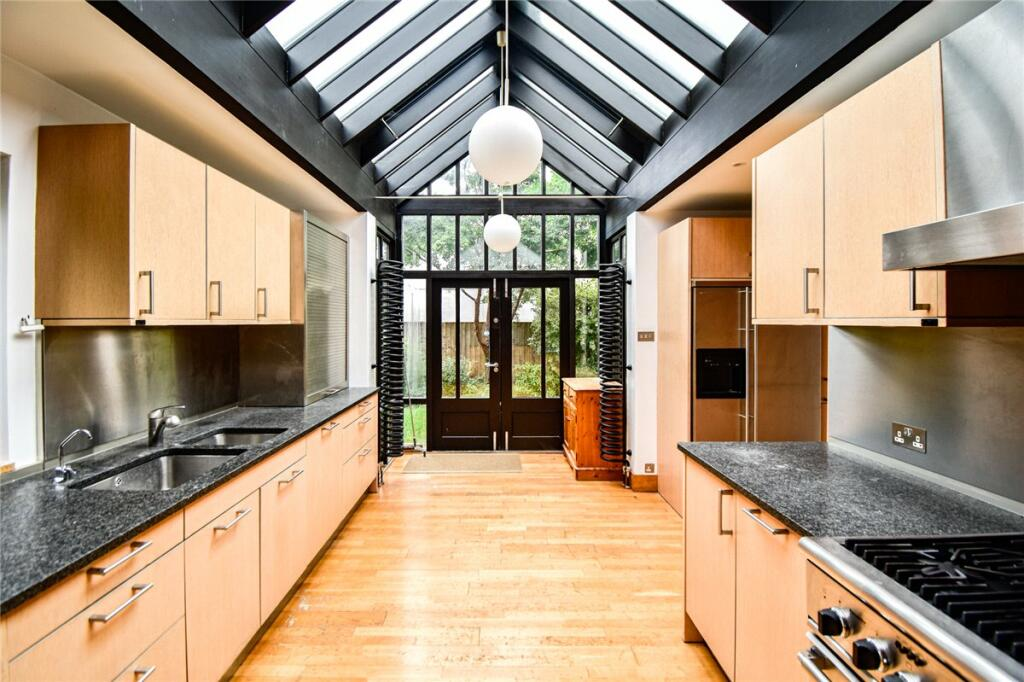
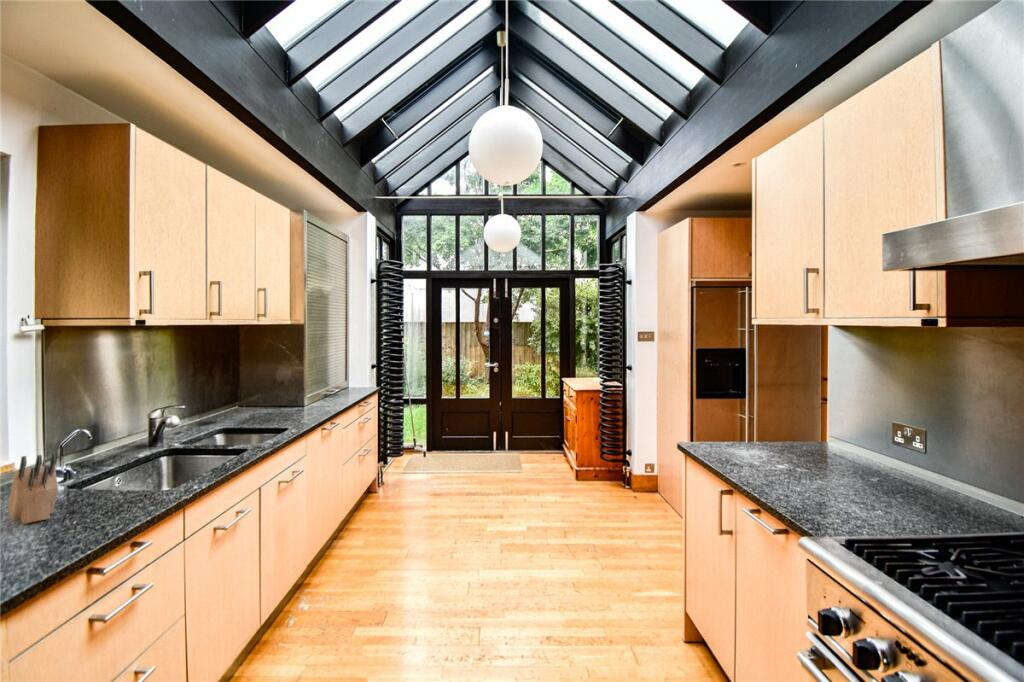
+ knife block [7,452,59,525]
